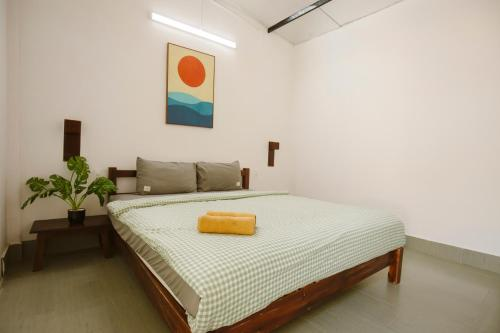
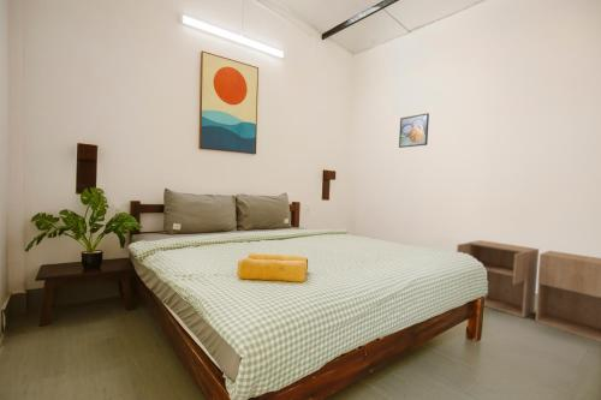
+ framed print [398,112,430,149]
+ storage cabinet [456,239,601,342]
